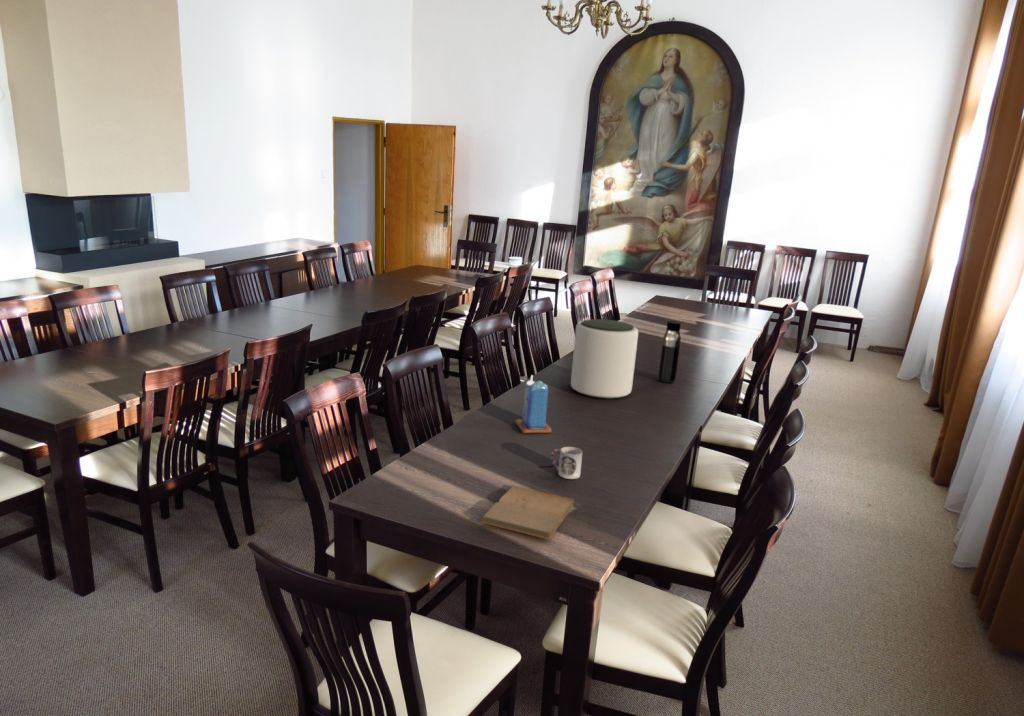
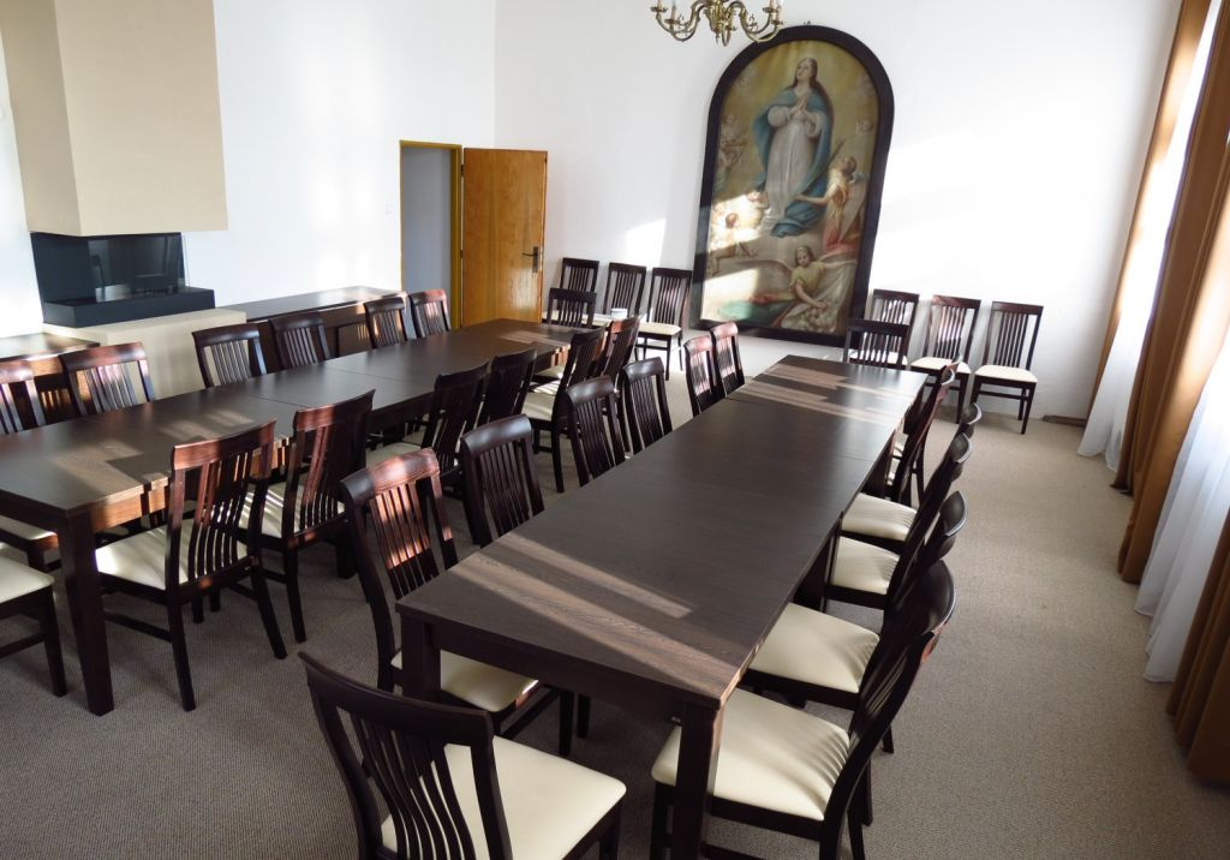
- cup [550,446,583,480]
- book [479,485,575,540]
- plant pot [570,318,639,400]
- water bottle [658,320,682,384]
- candle [514,374,553,434]
